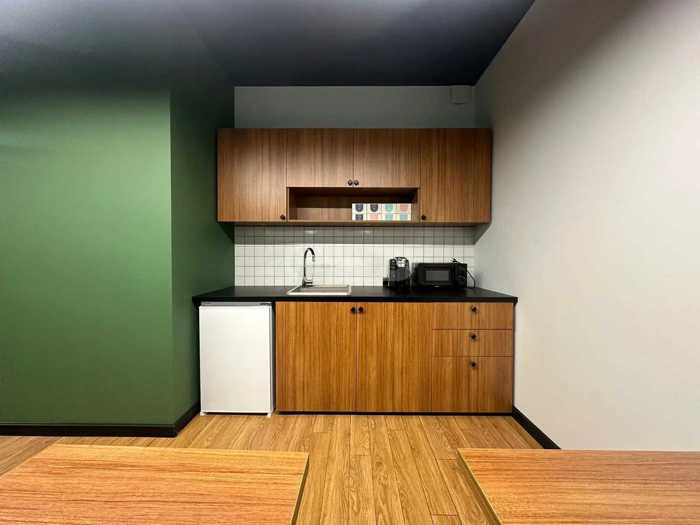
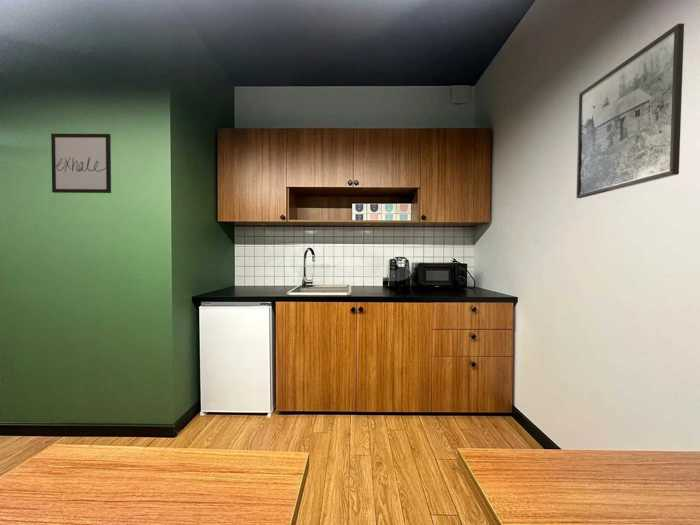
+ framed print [575,22,685,199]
+ wall art [50,133,112,194]
